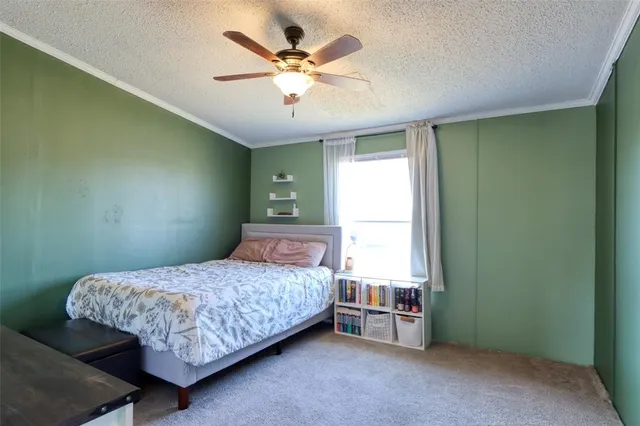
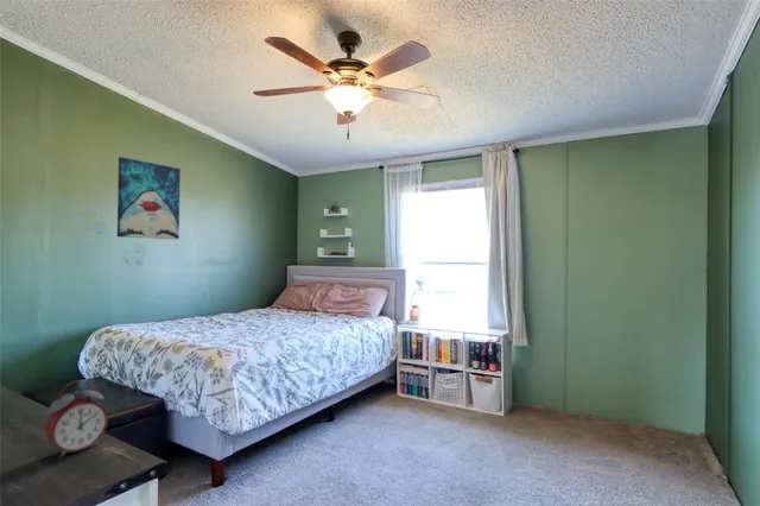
+ wall art [116,156,182,241]
+ alarm clock [44,379,109,458]
